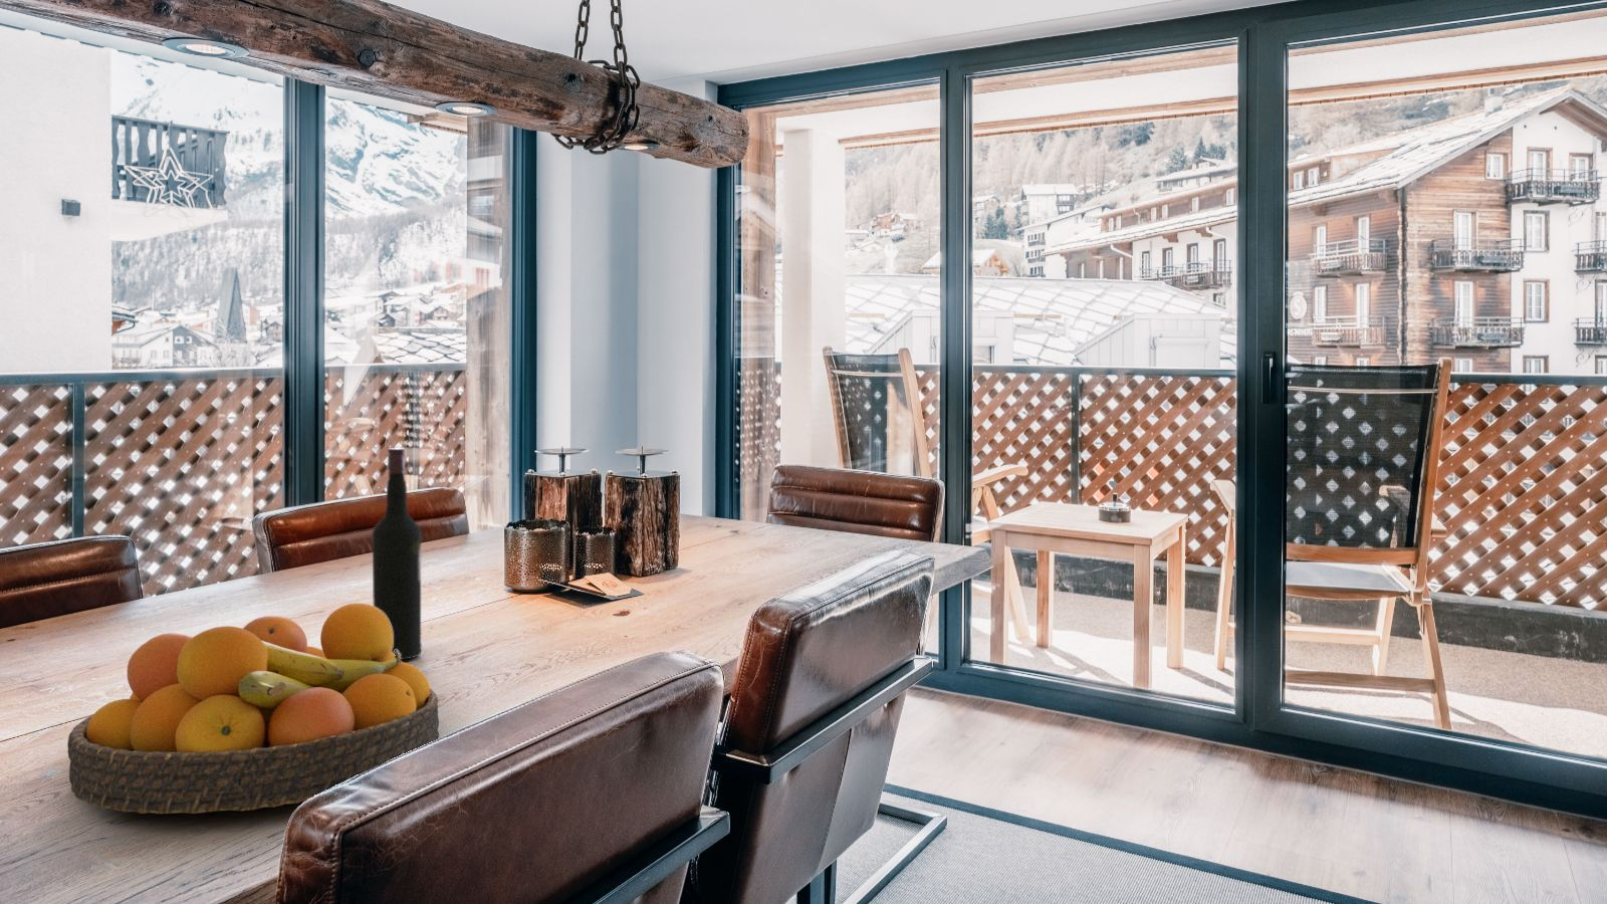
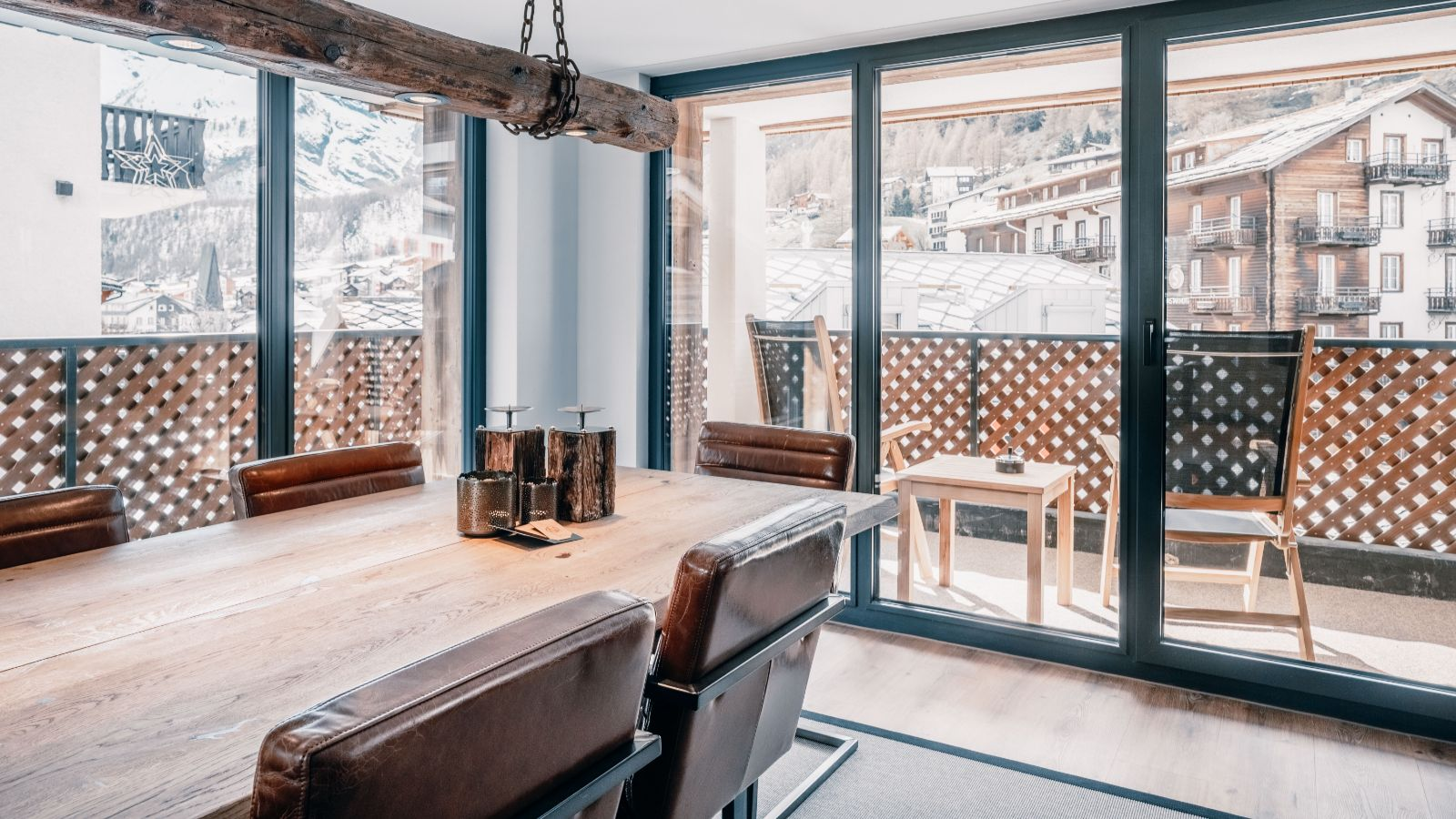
- wine bottle [372,447,423,661]
- fruit bowl [66,603,440,815]
